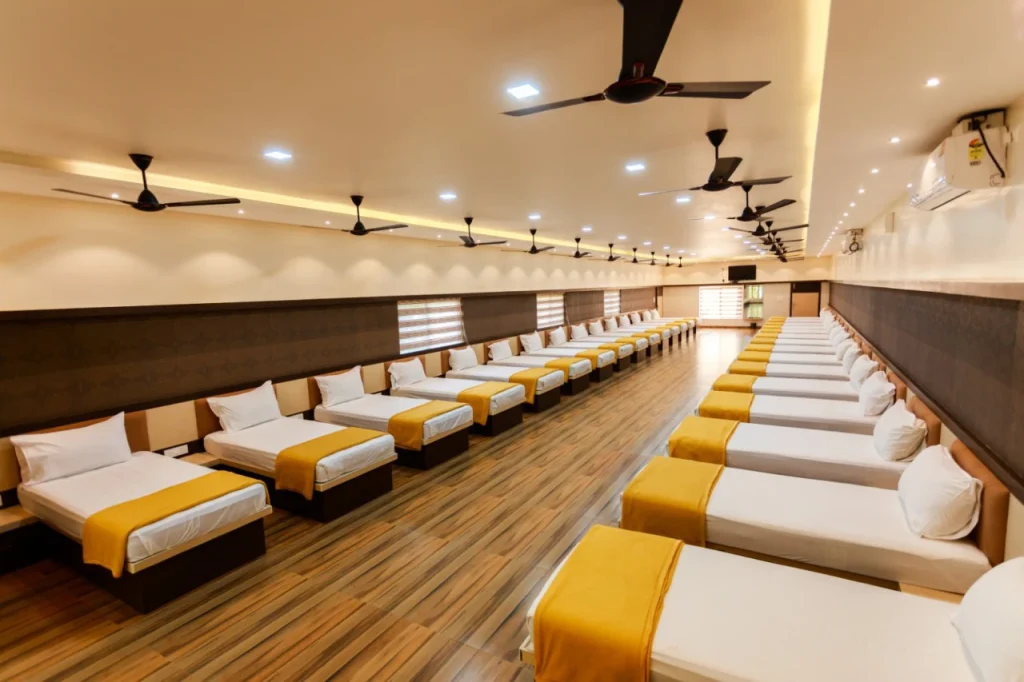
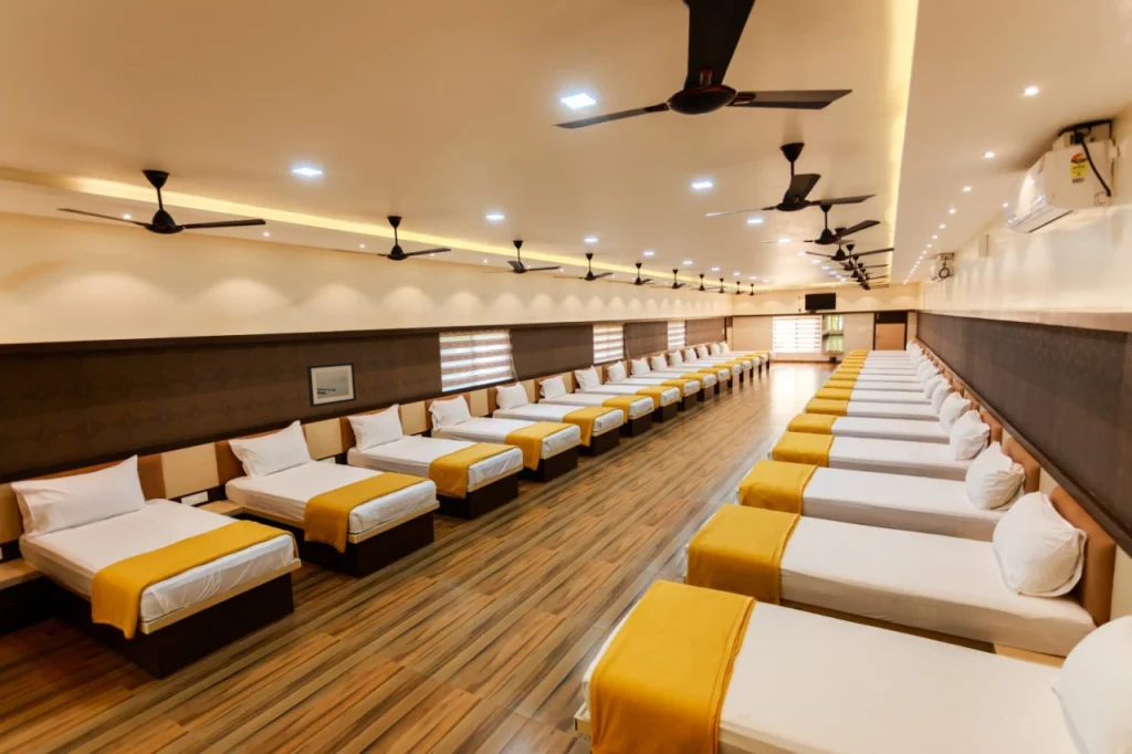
+ wall art [306,362,357,408]
